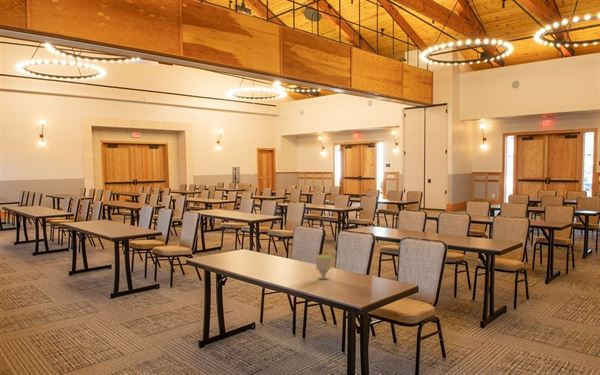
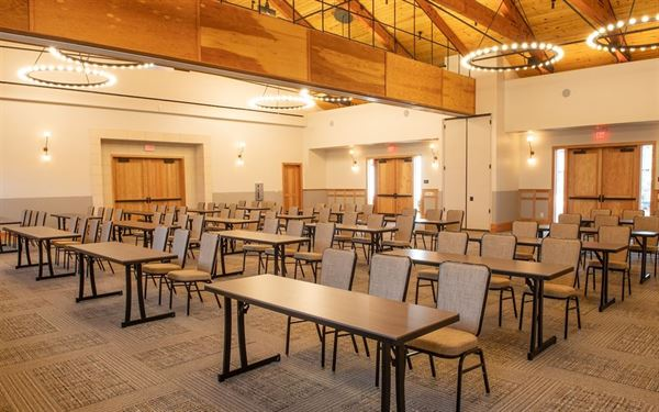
- cup [314,254,333,280]
